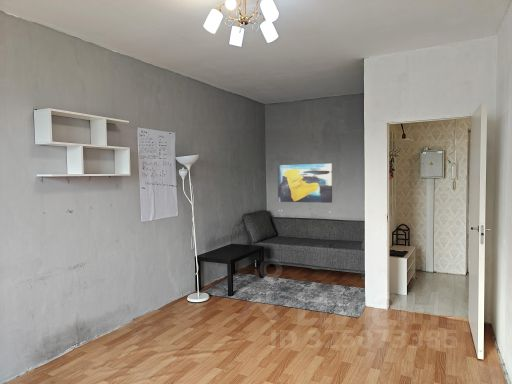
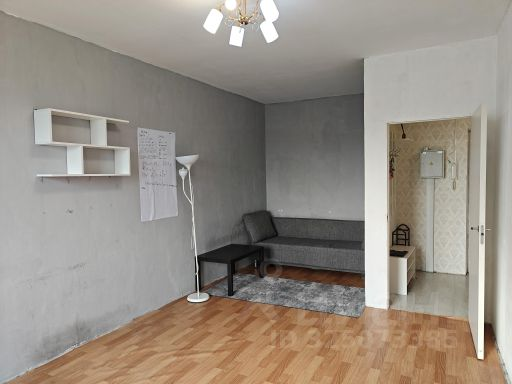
- wall art [277,163,333,204]
